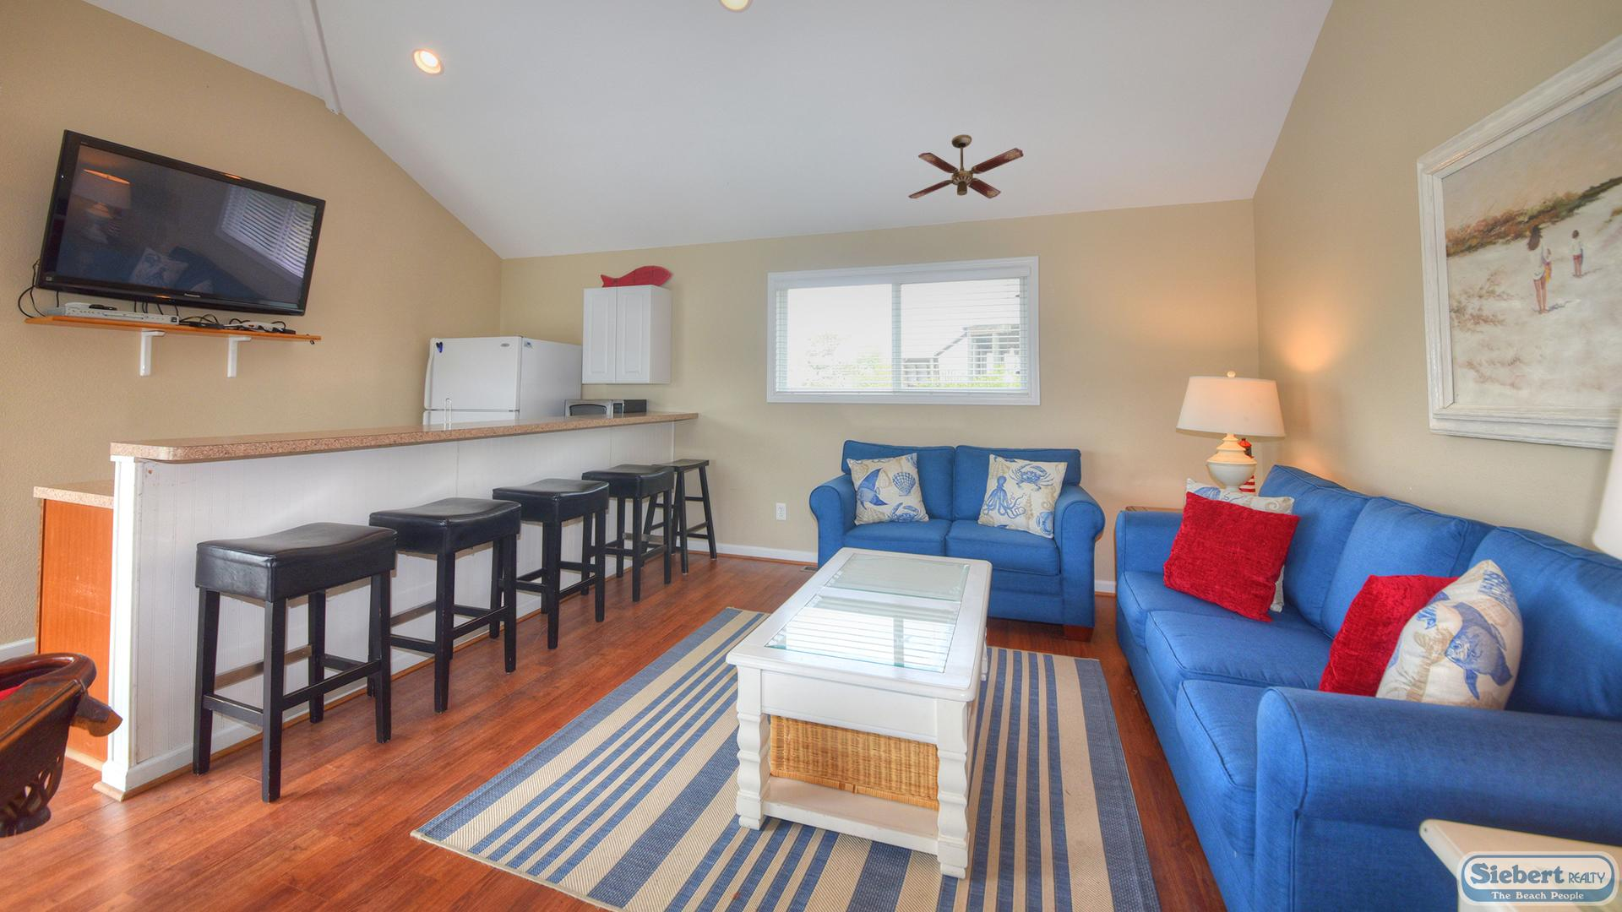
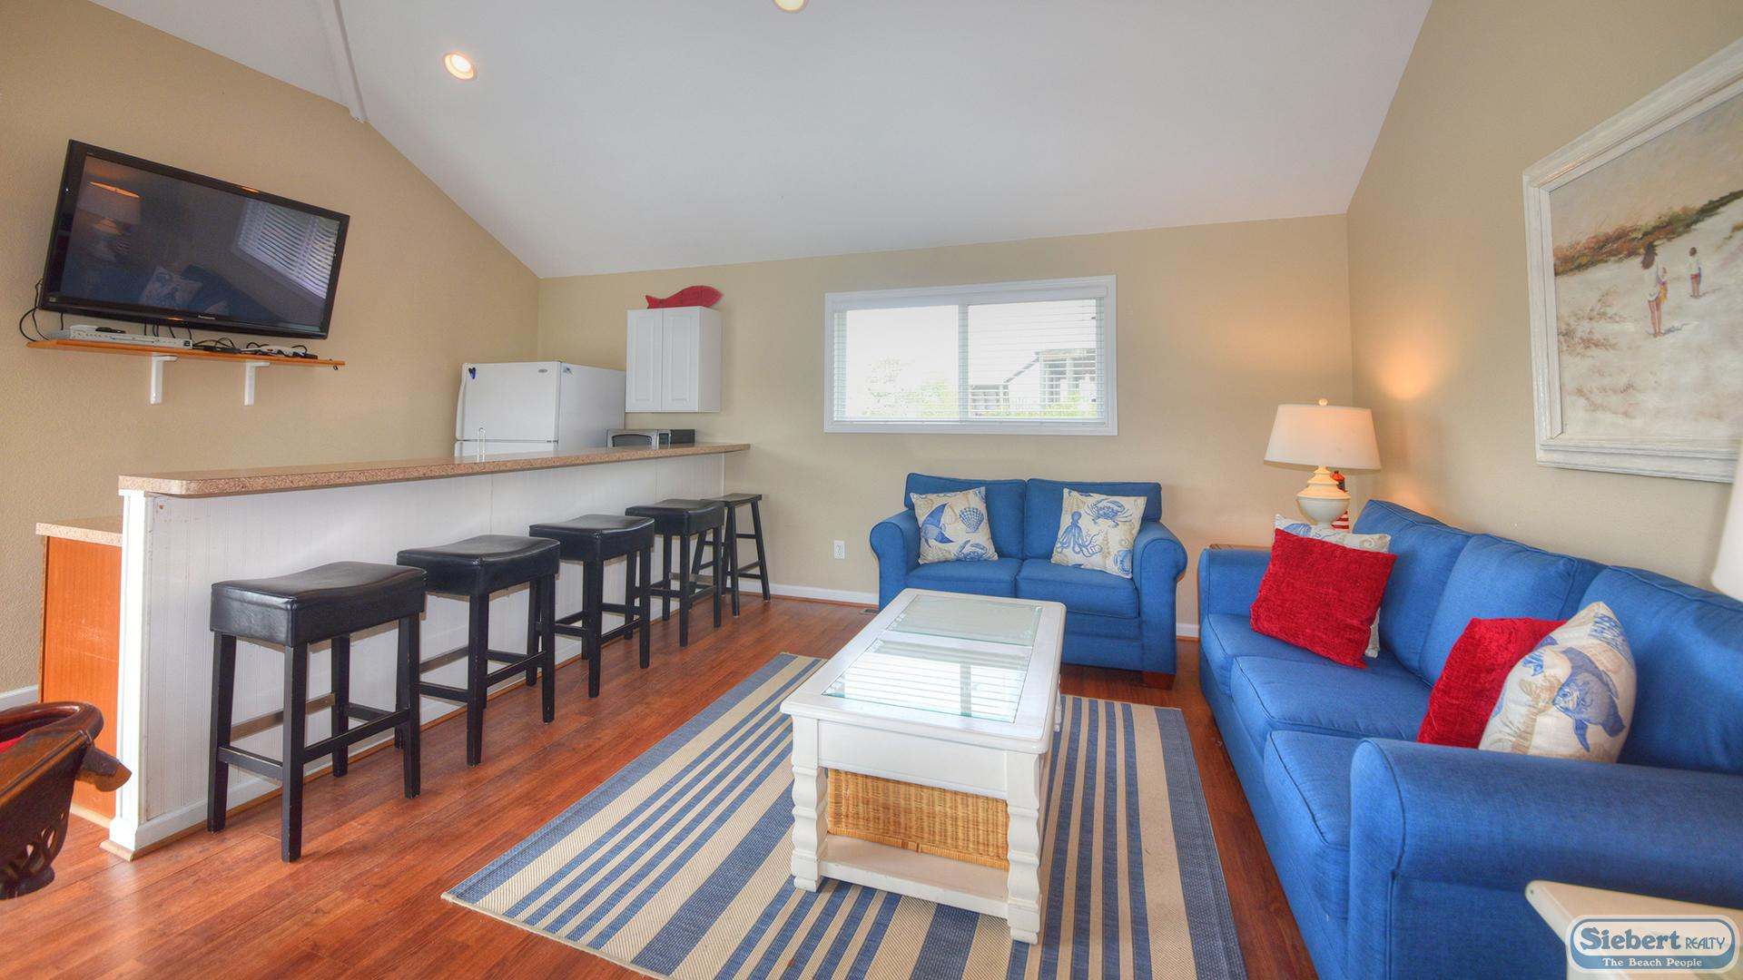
- ceiling fan [907,134,1024,199]
